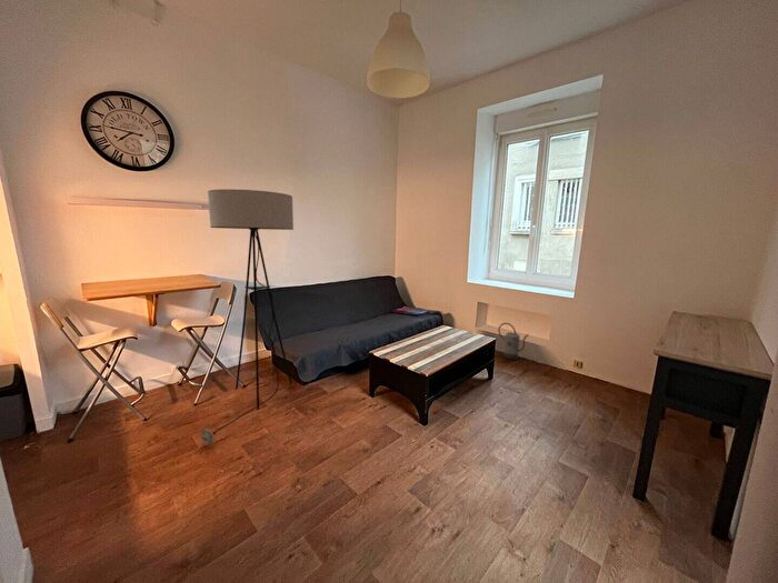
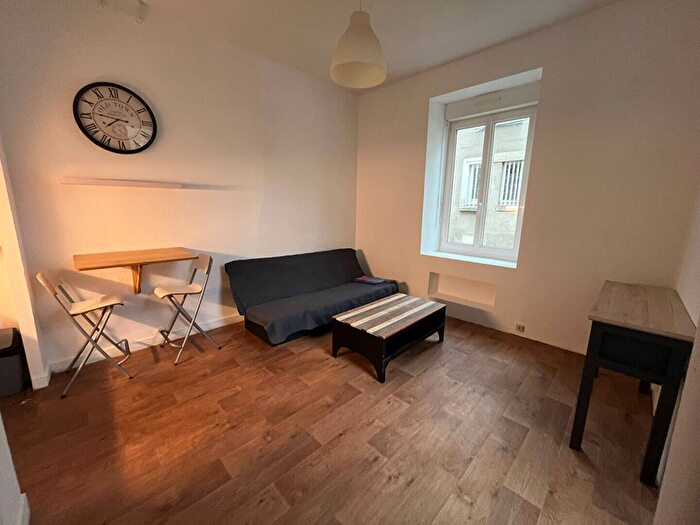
- floor lamp [198,189,295,445]
- watering can [497,322,530,361]
